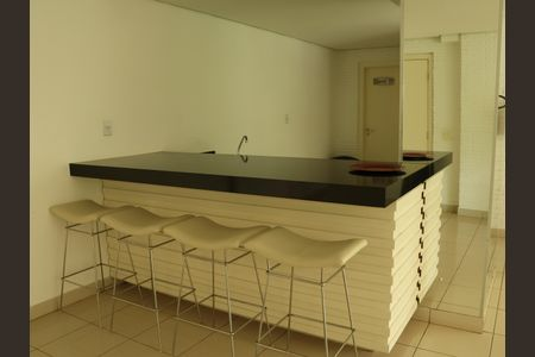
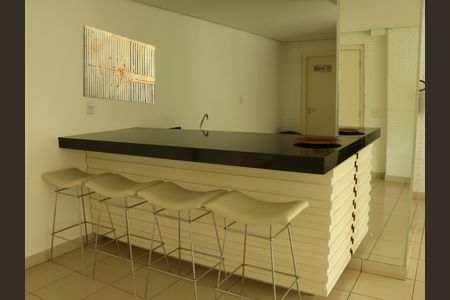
+ wall art [82,24,156,105]
